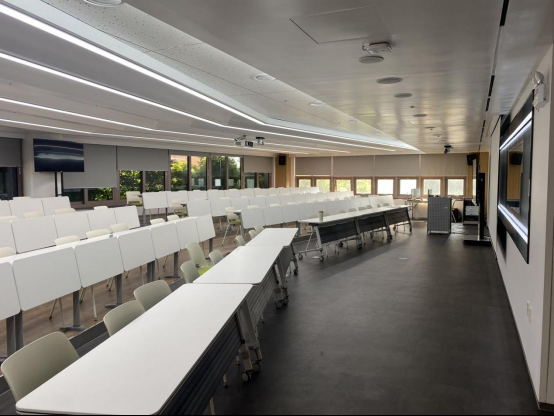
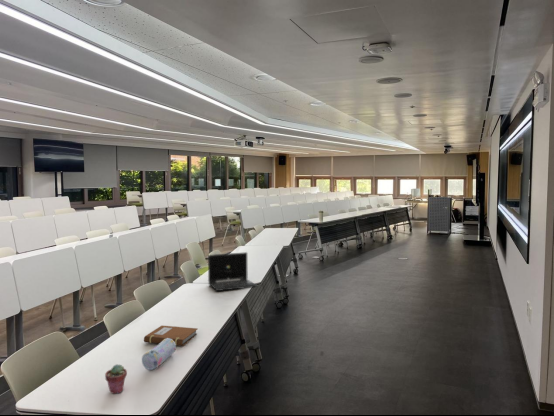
+ potted succulent [104,363,128,395]
+ notebook [143,325,199,347]
+ laptop [207,251,258,292]
+ pencil case [141,338,177,371]
